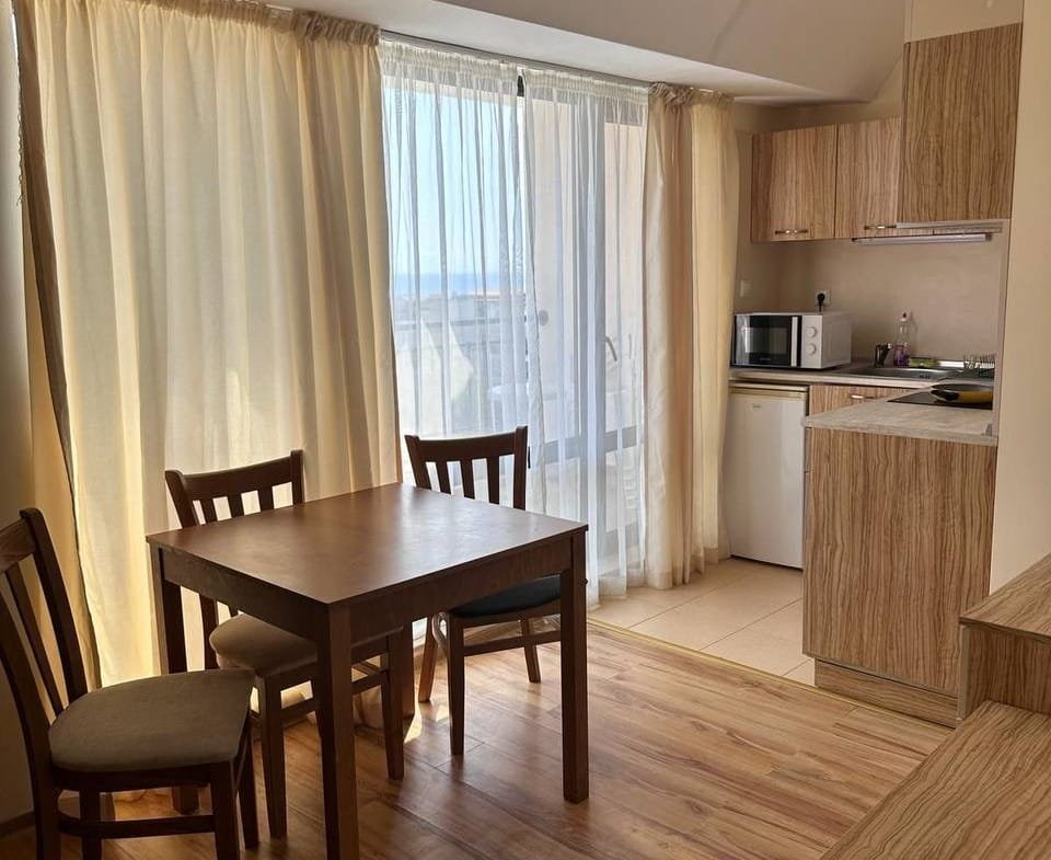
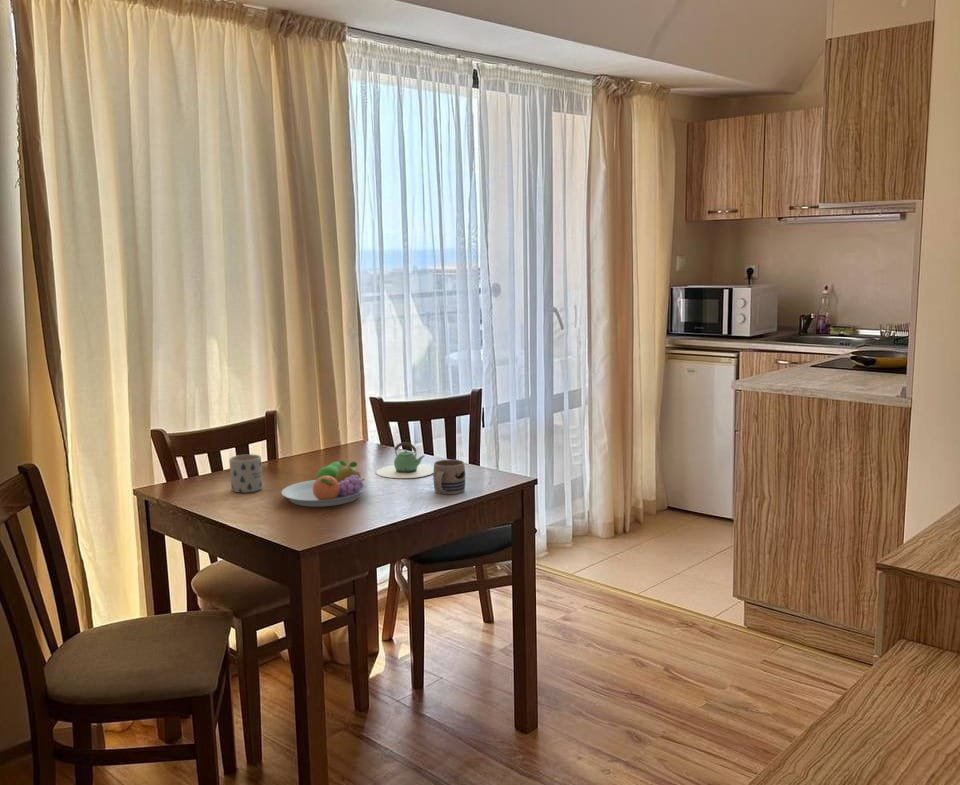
+ fruit bowl [280,460,368,508]
+ mug [228,453,264,494]
+ teapot [375,441,434,479]
+ mug [432,458,466,495]
